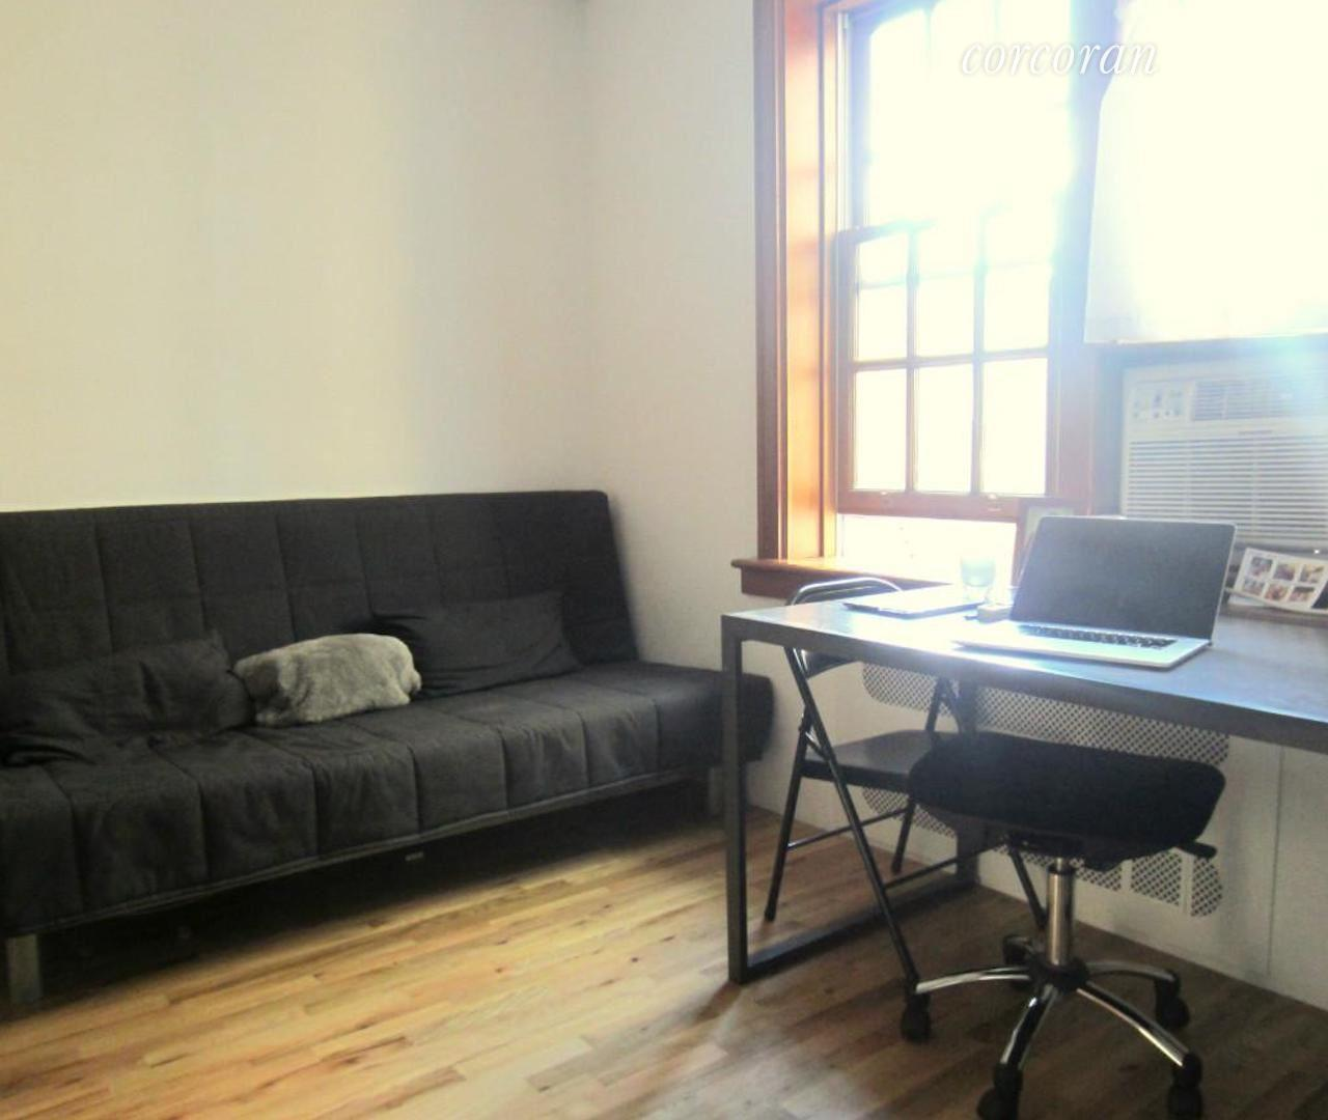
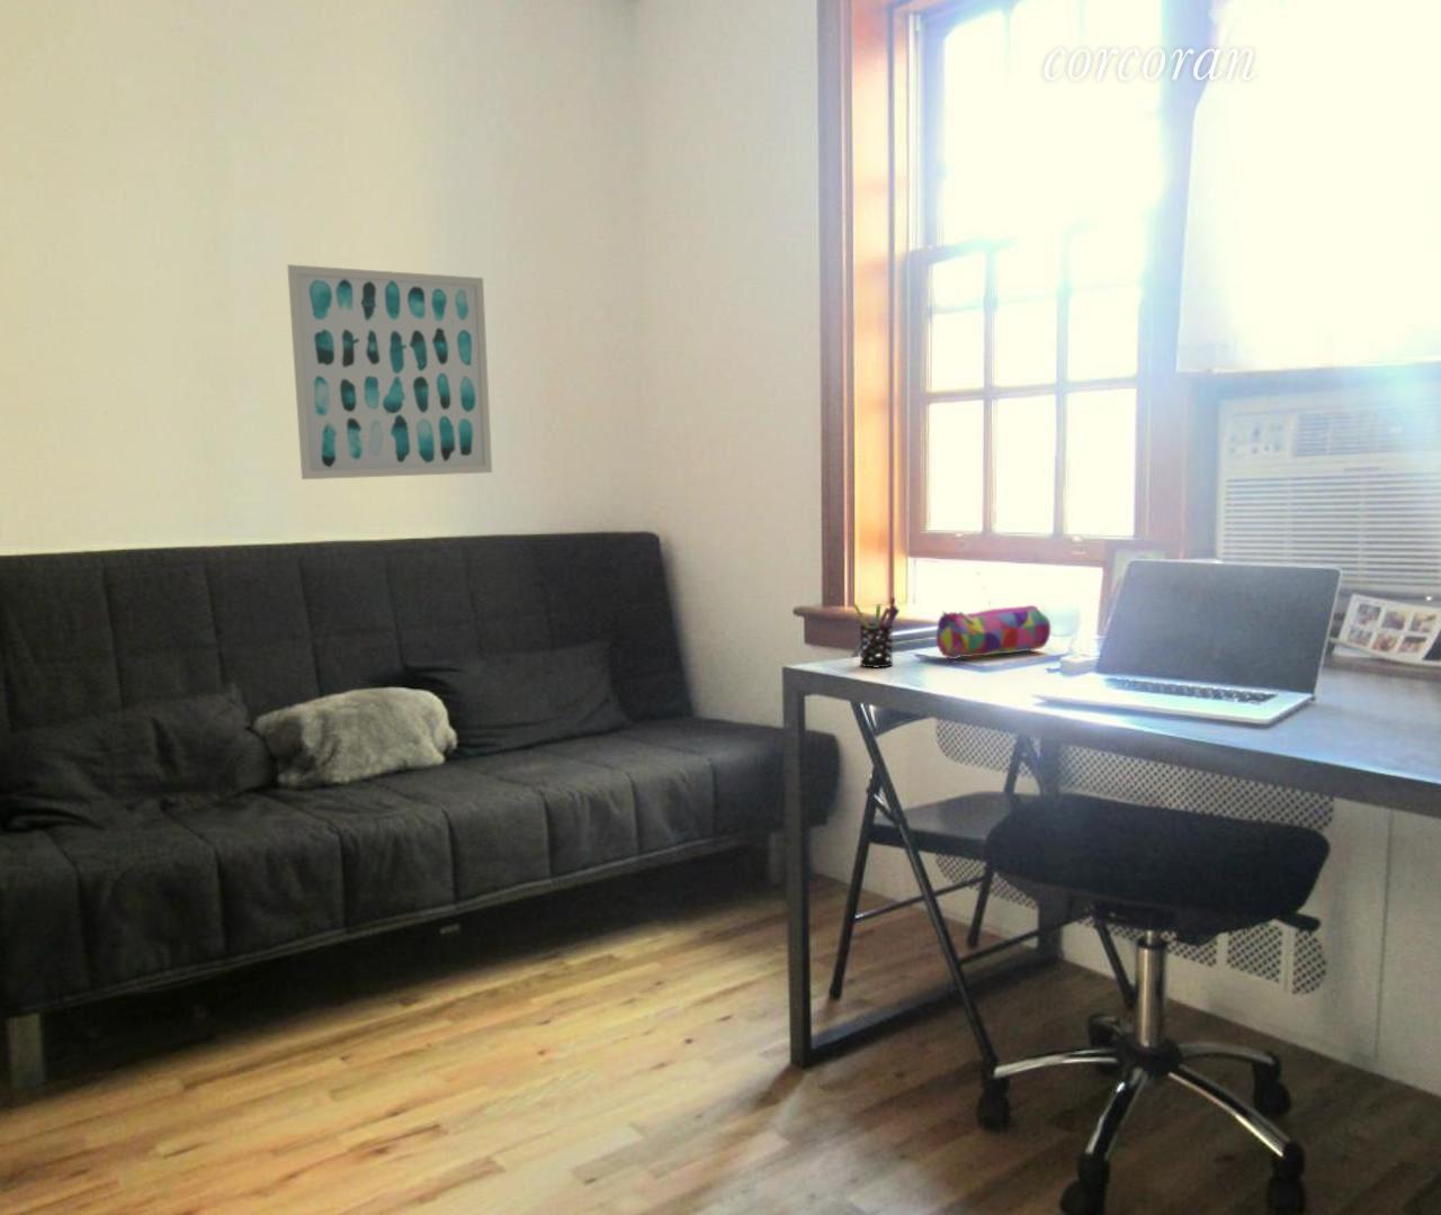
+ pen holder [853,597,901,668]
+ pencil case [936,604,1052,661]
+ wall art [286,263,493,481]
